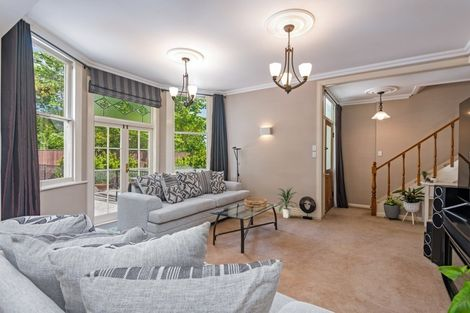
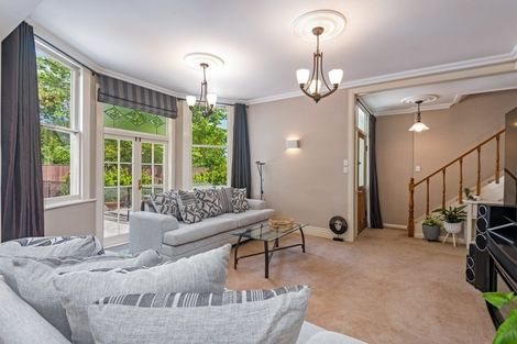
- indoor plant [277,186,299,219]
